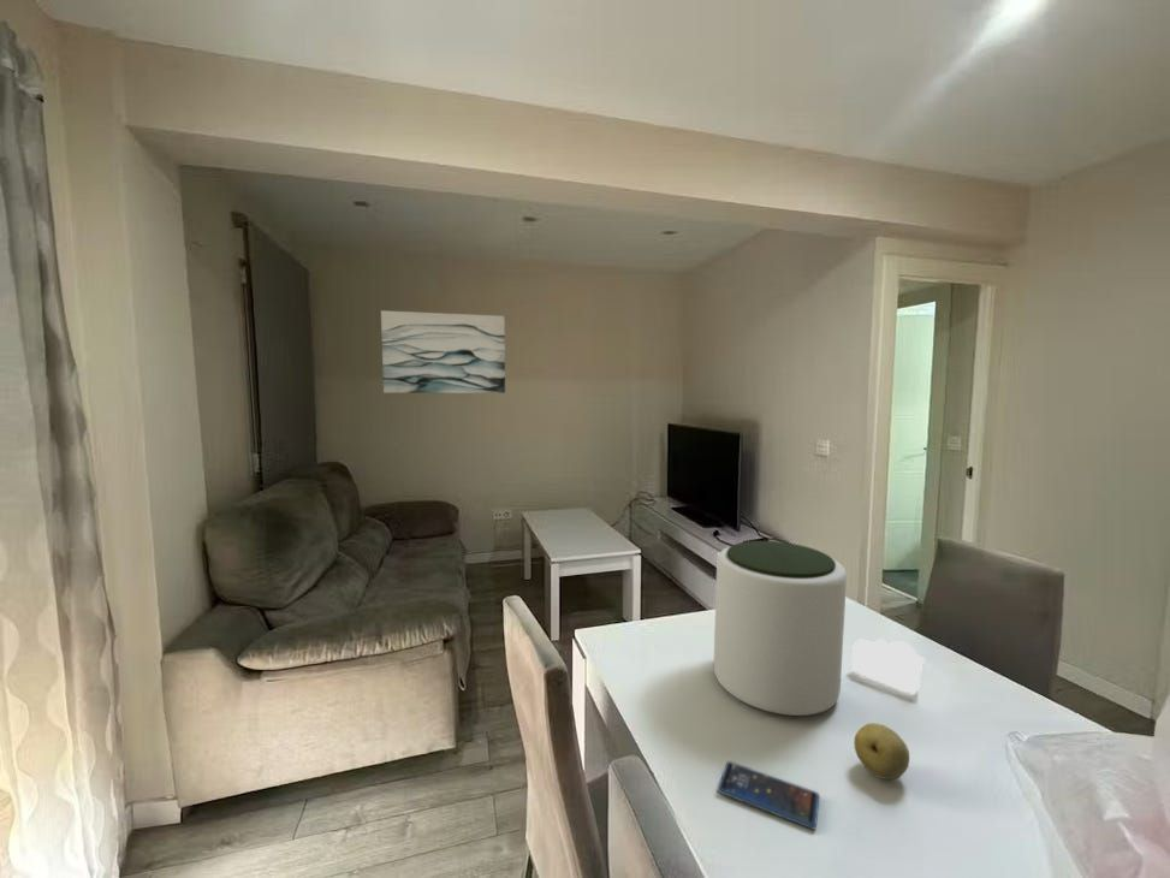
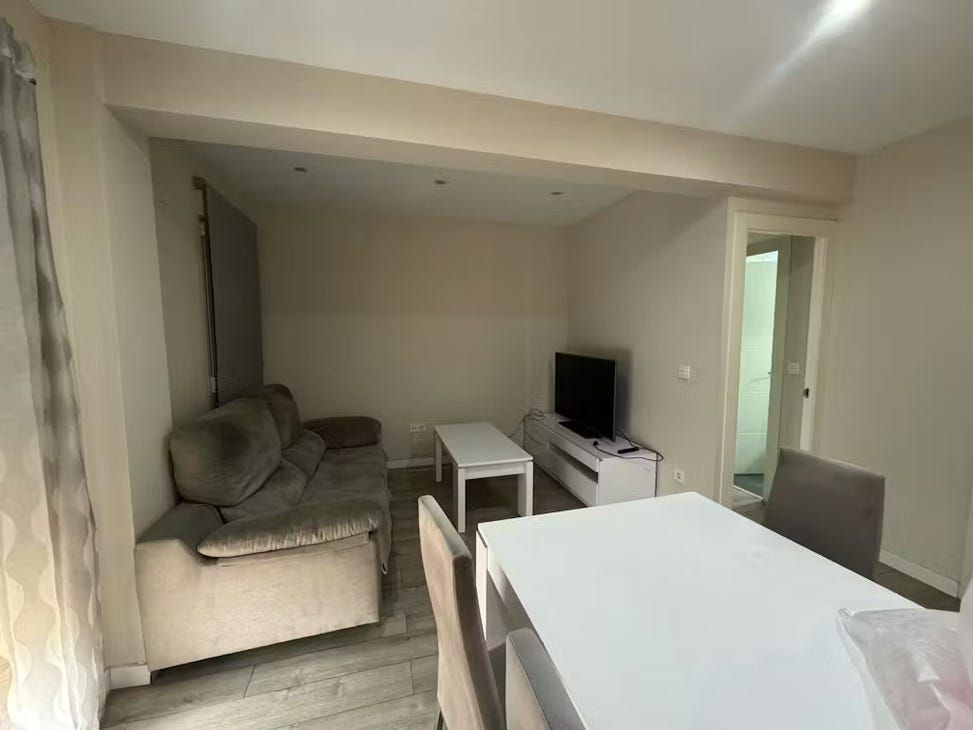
- candle [851,637,927,695]
- wall art [380,309,506,394]
- plant pot [713,540,848,717]
- fruit [853,722,910,781]
- smartphone [717,760,820,831]
